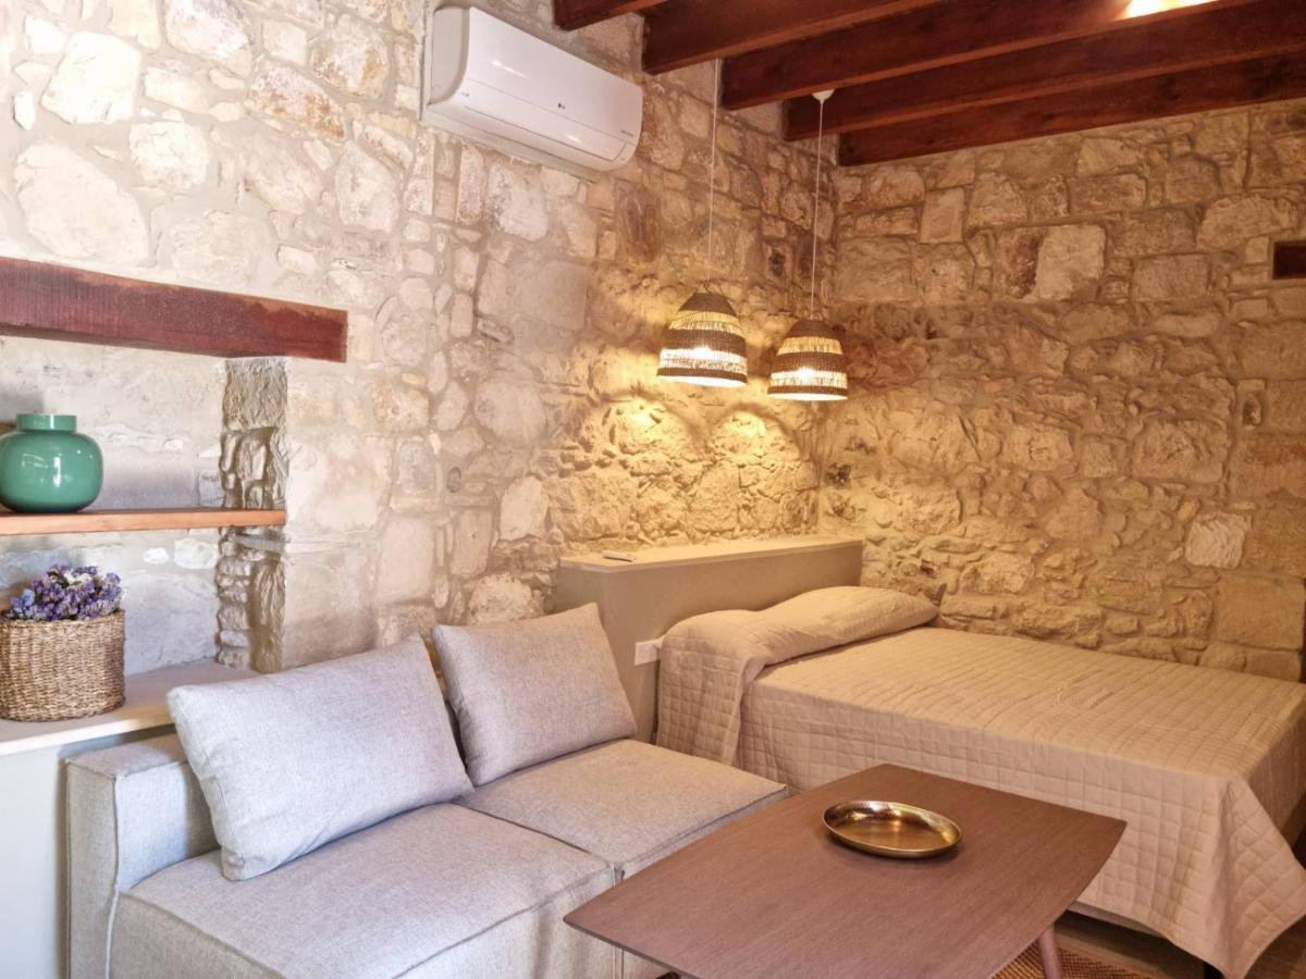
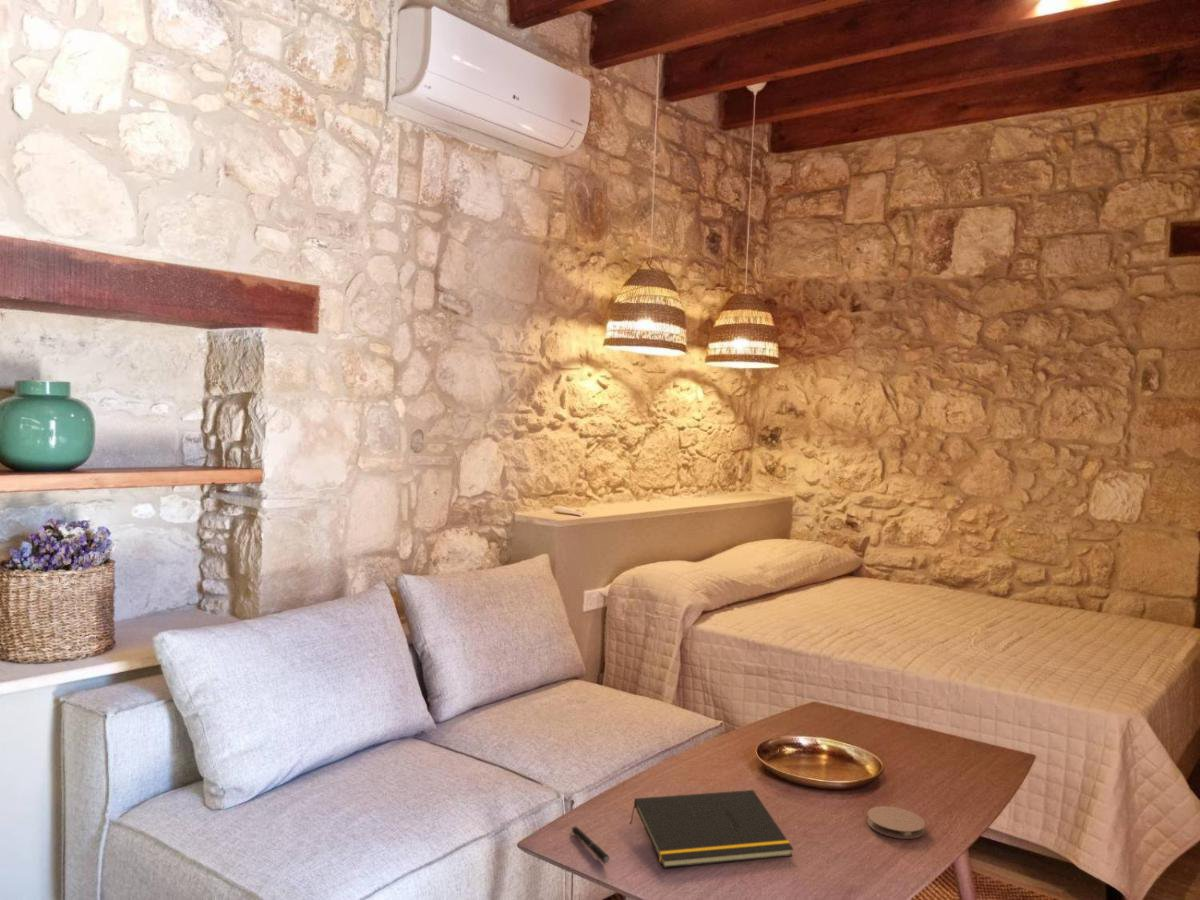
+ notepad [629,789,794,869]
+ coaster [866,805,926,840]
+ pen [571,825,610,864]
